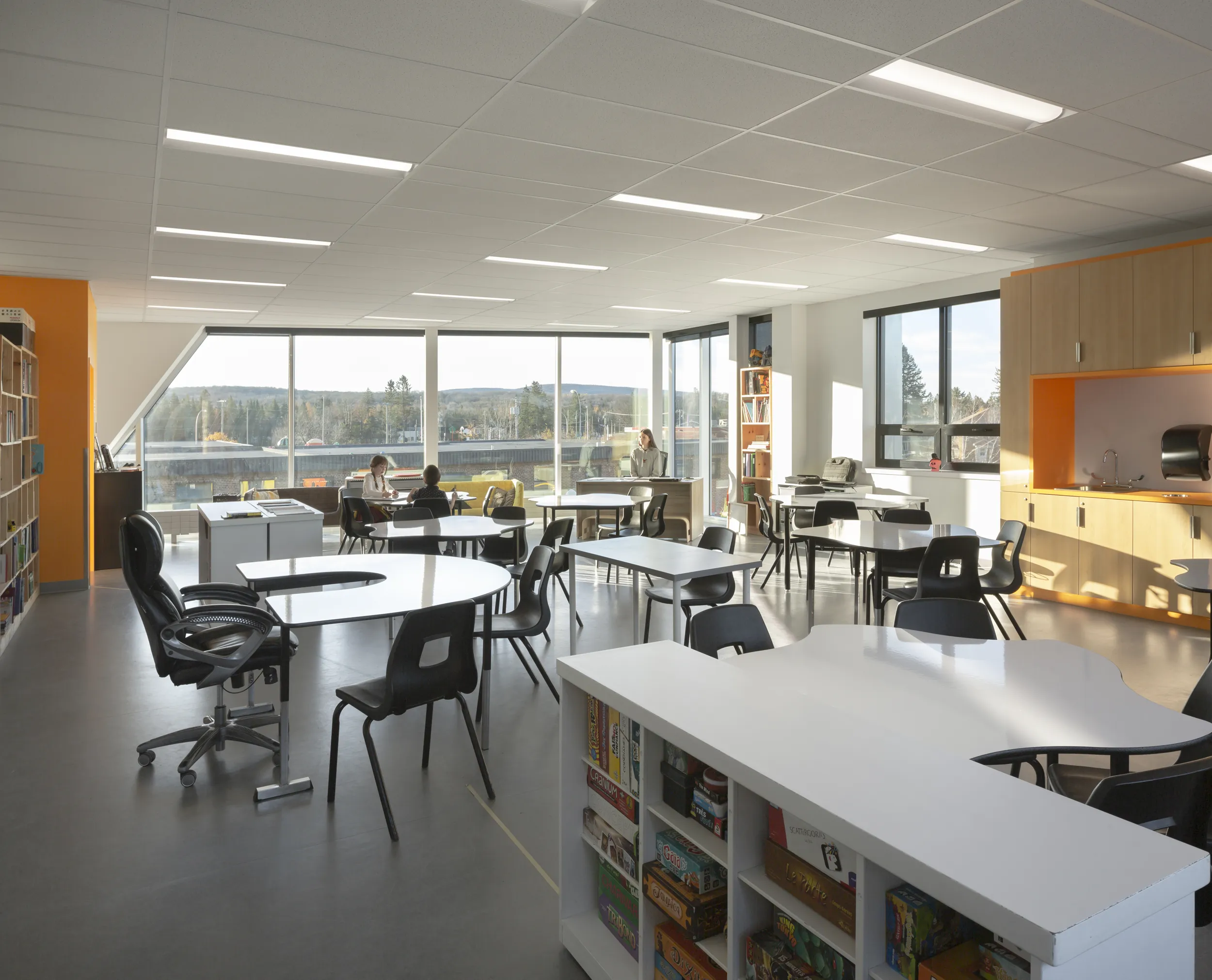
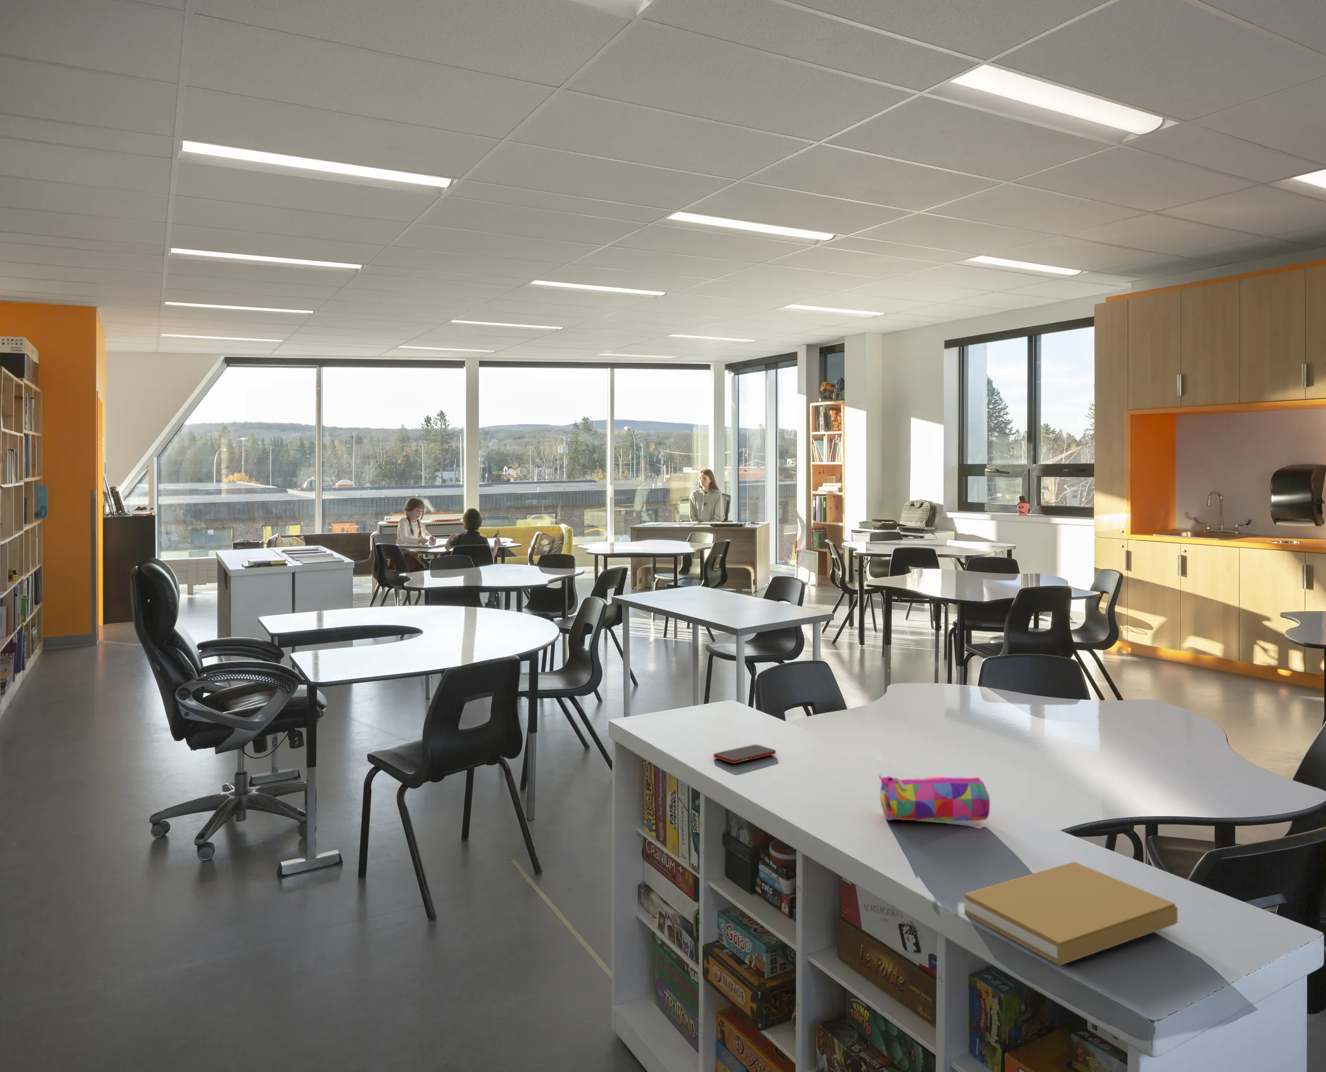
+ pencil case [879,774,990,822]
+ book [964,861,1178,966]
+ cell phone [713,744,777,764]
